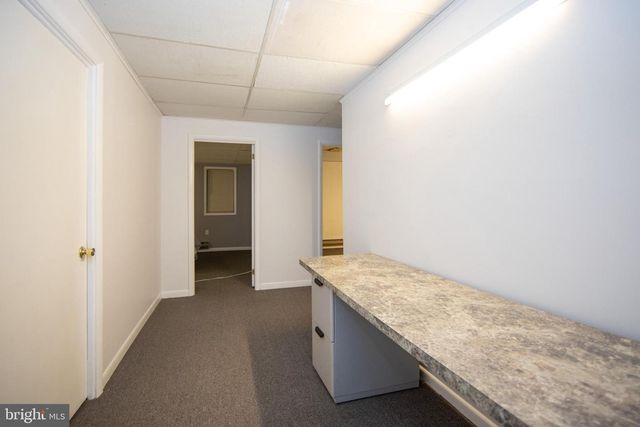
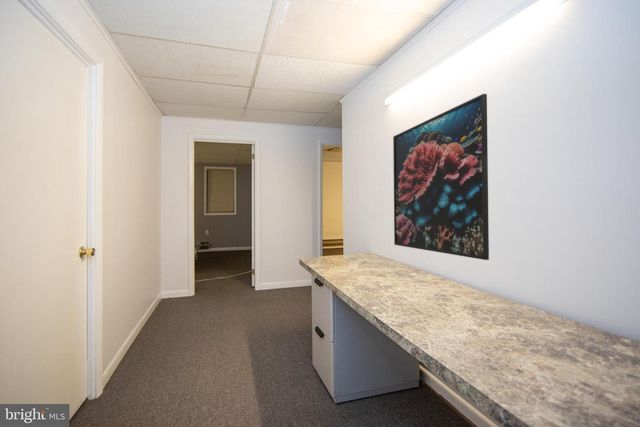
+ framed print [392,93,490,261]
